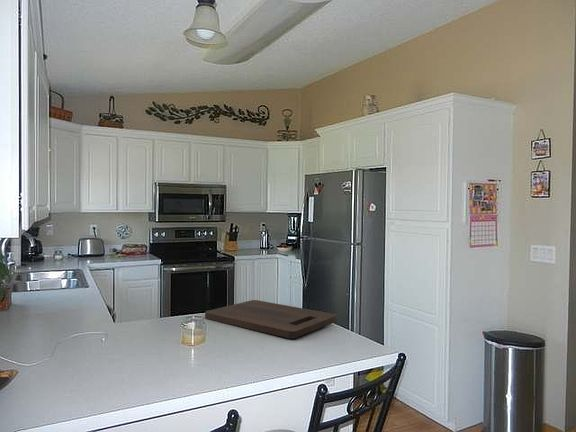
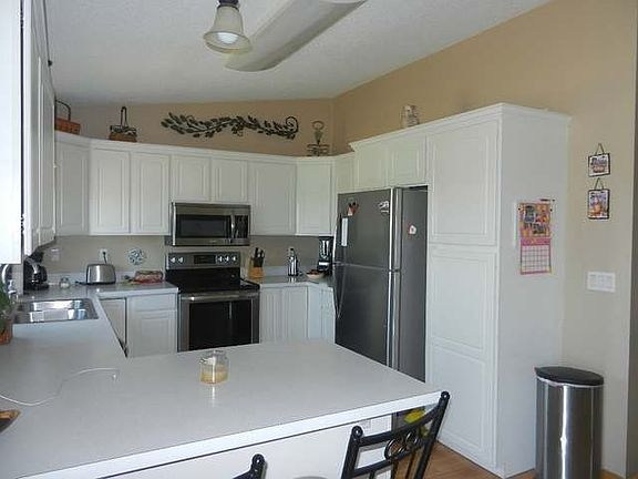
- cutting board [204,299,338,339]
